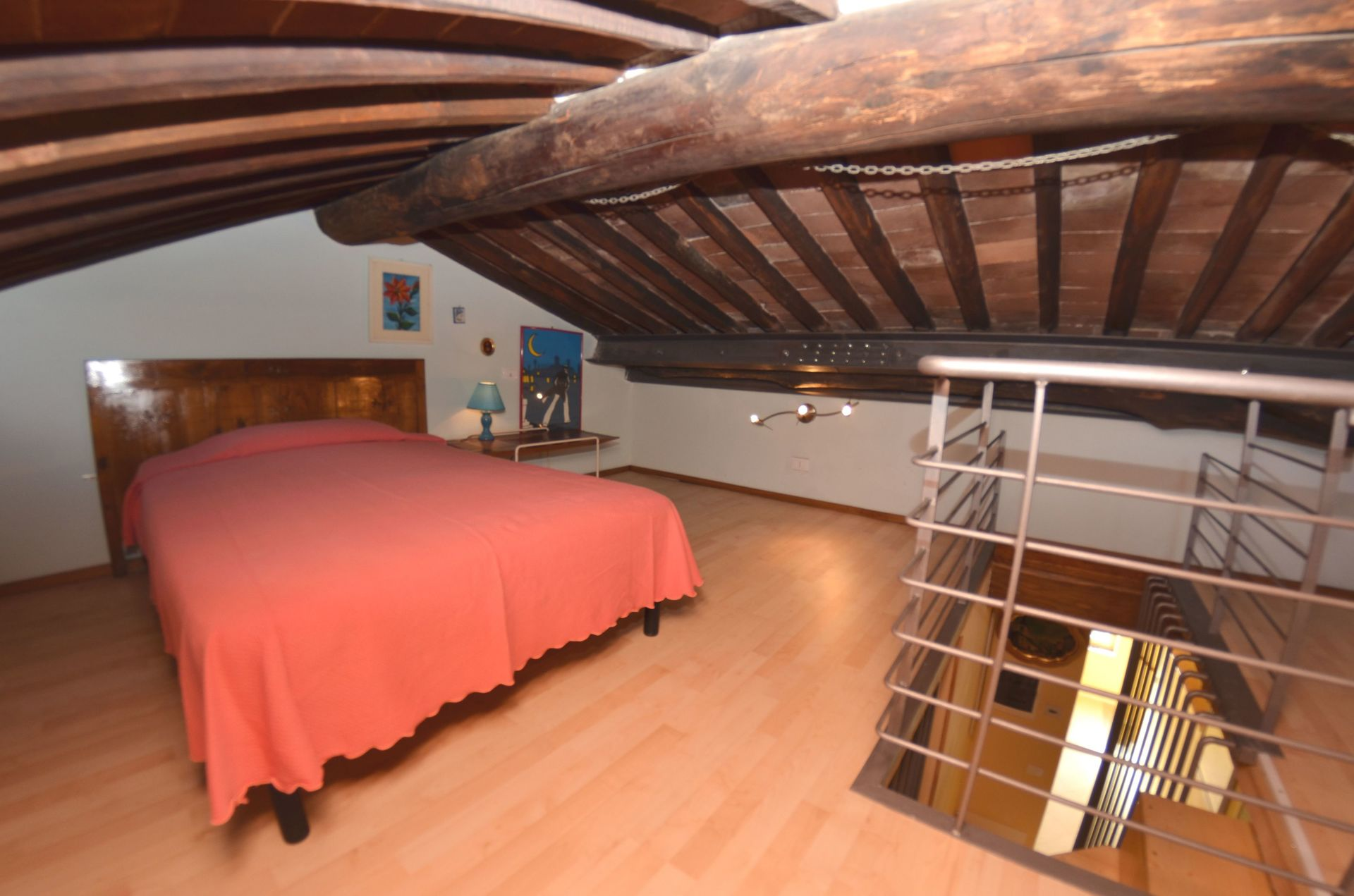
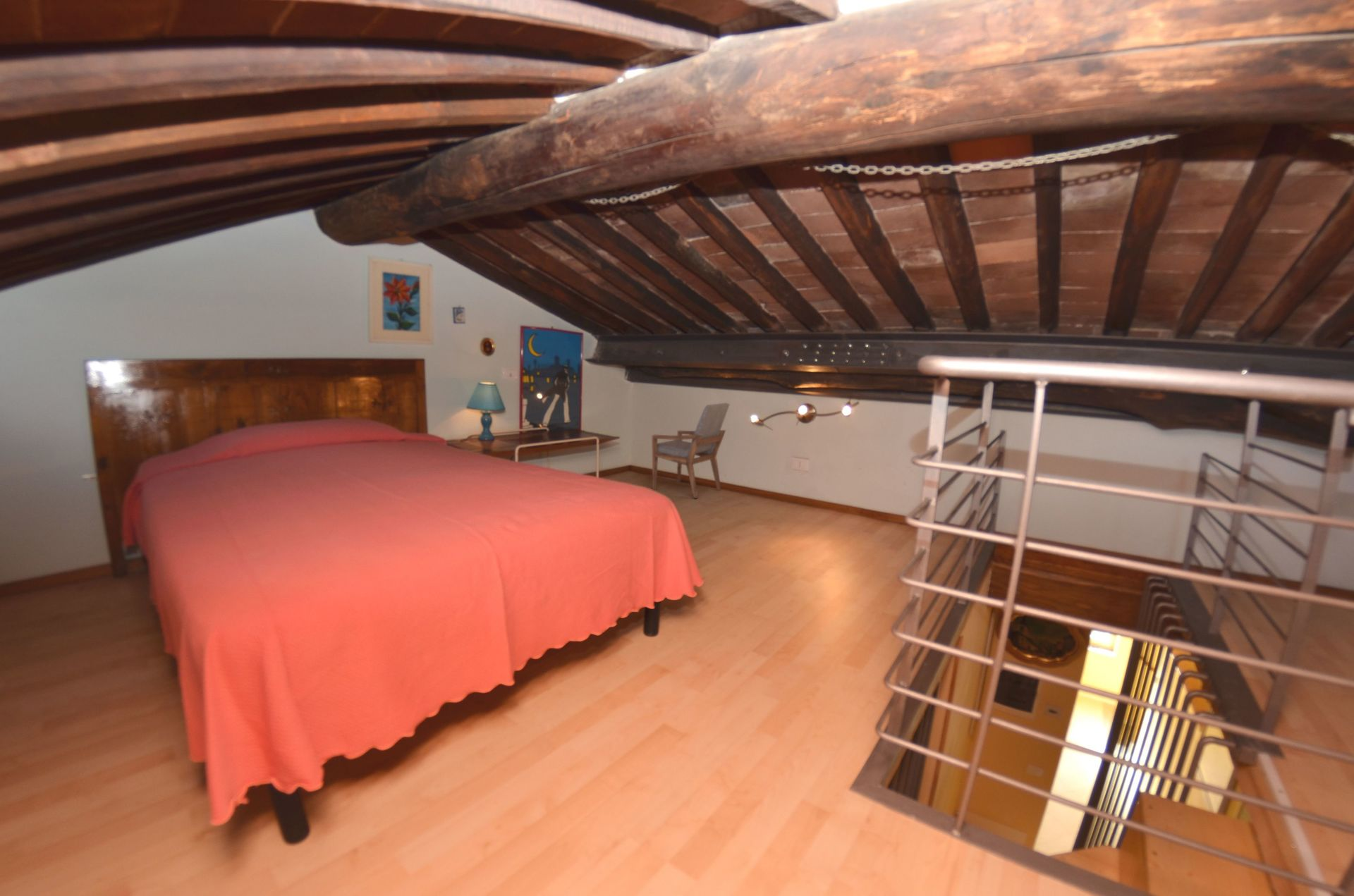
+ armchair [652,403,731,499]
